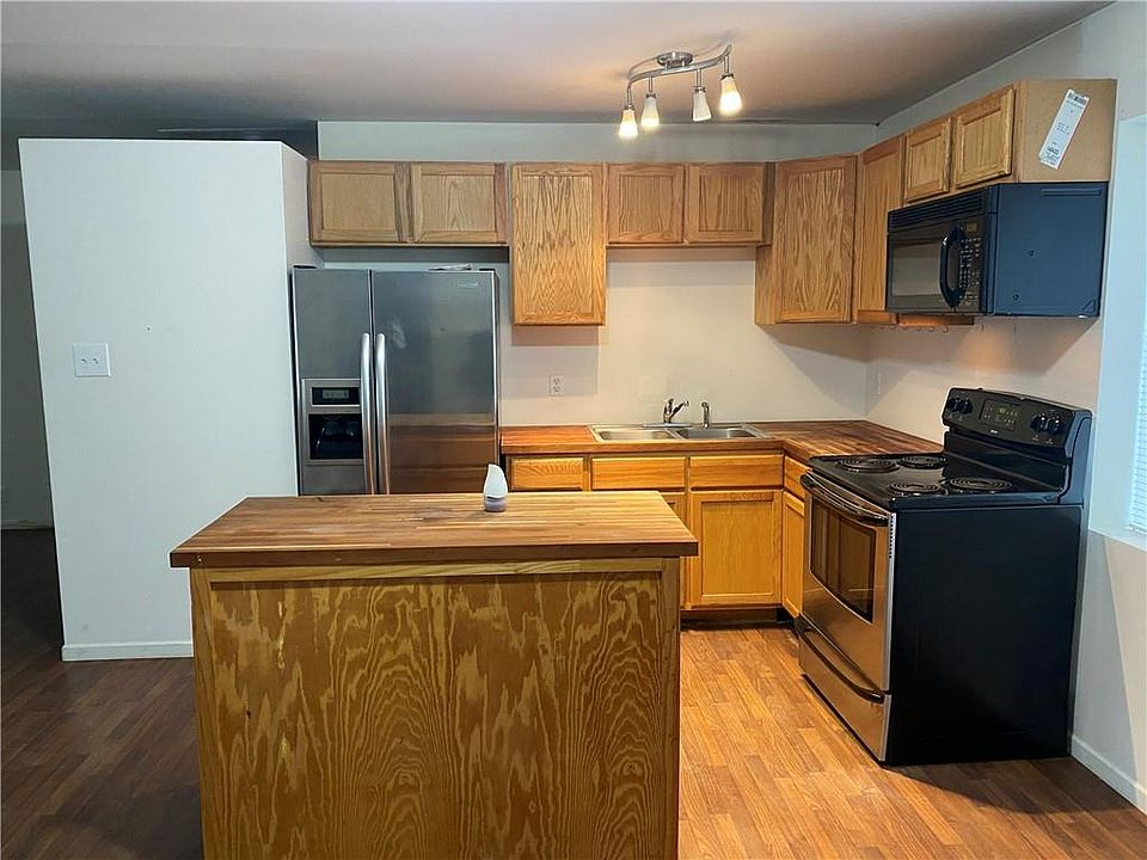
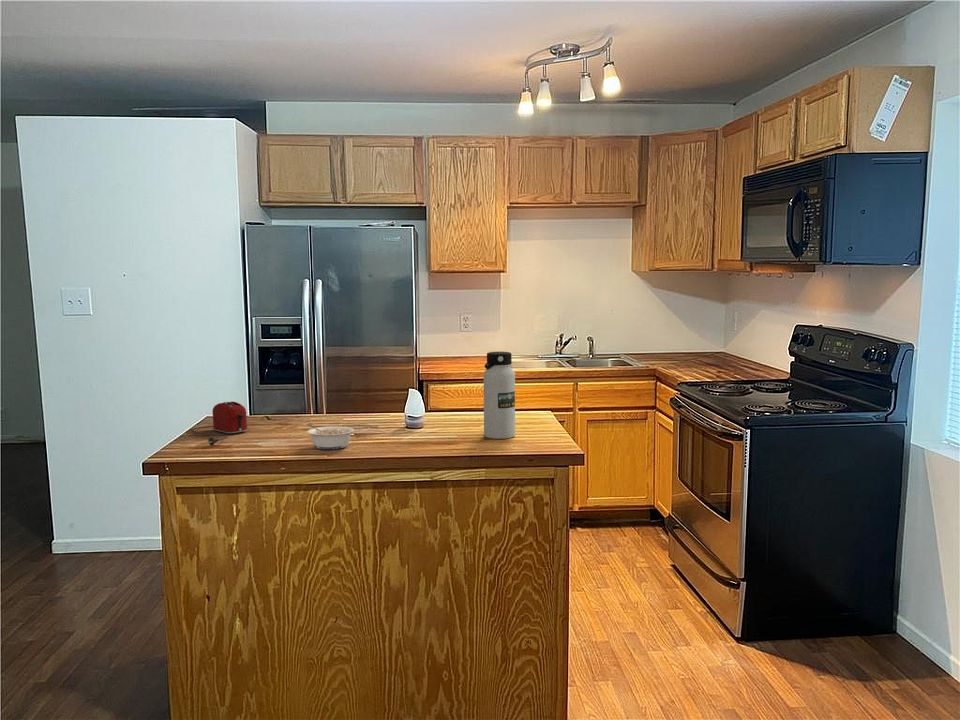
+ legume [306,423,355,450]
+ water bottle [483,351,516,440]
+ toaster [189,401,249,446]
